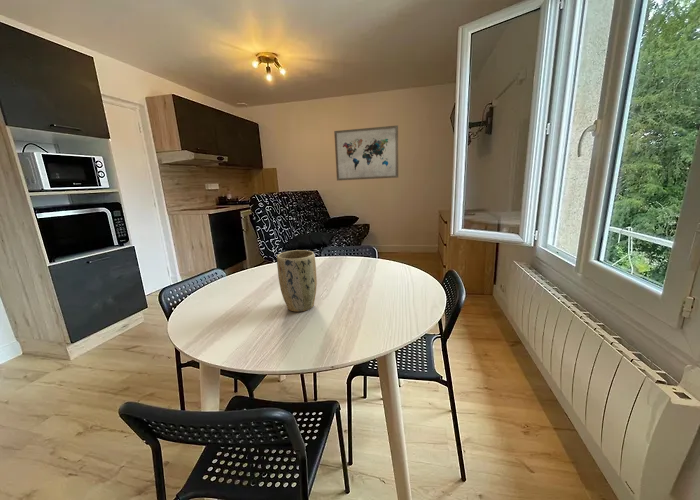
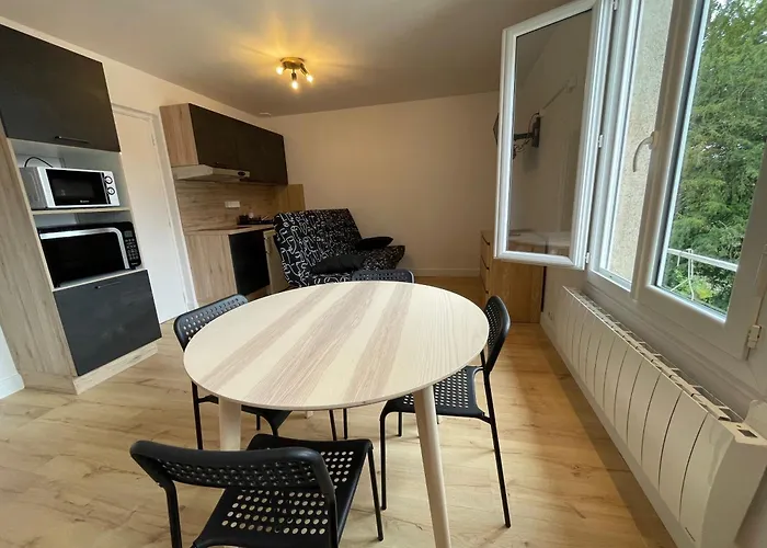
- plant pot [276,249,318,313]
- wall art [333,124,399,182]
